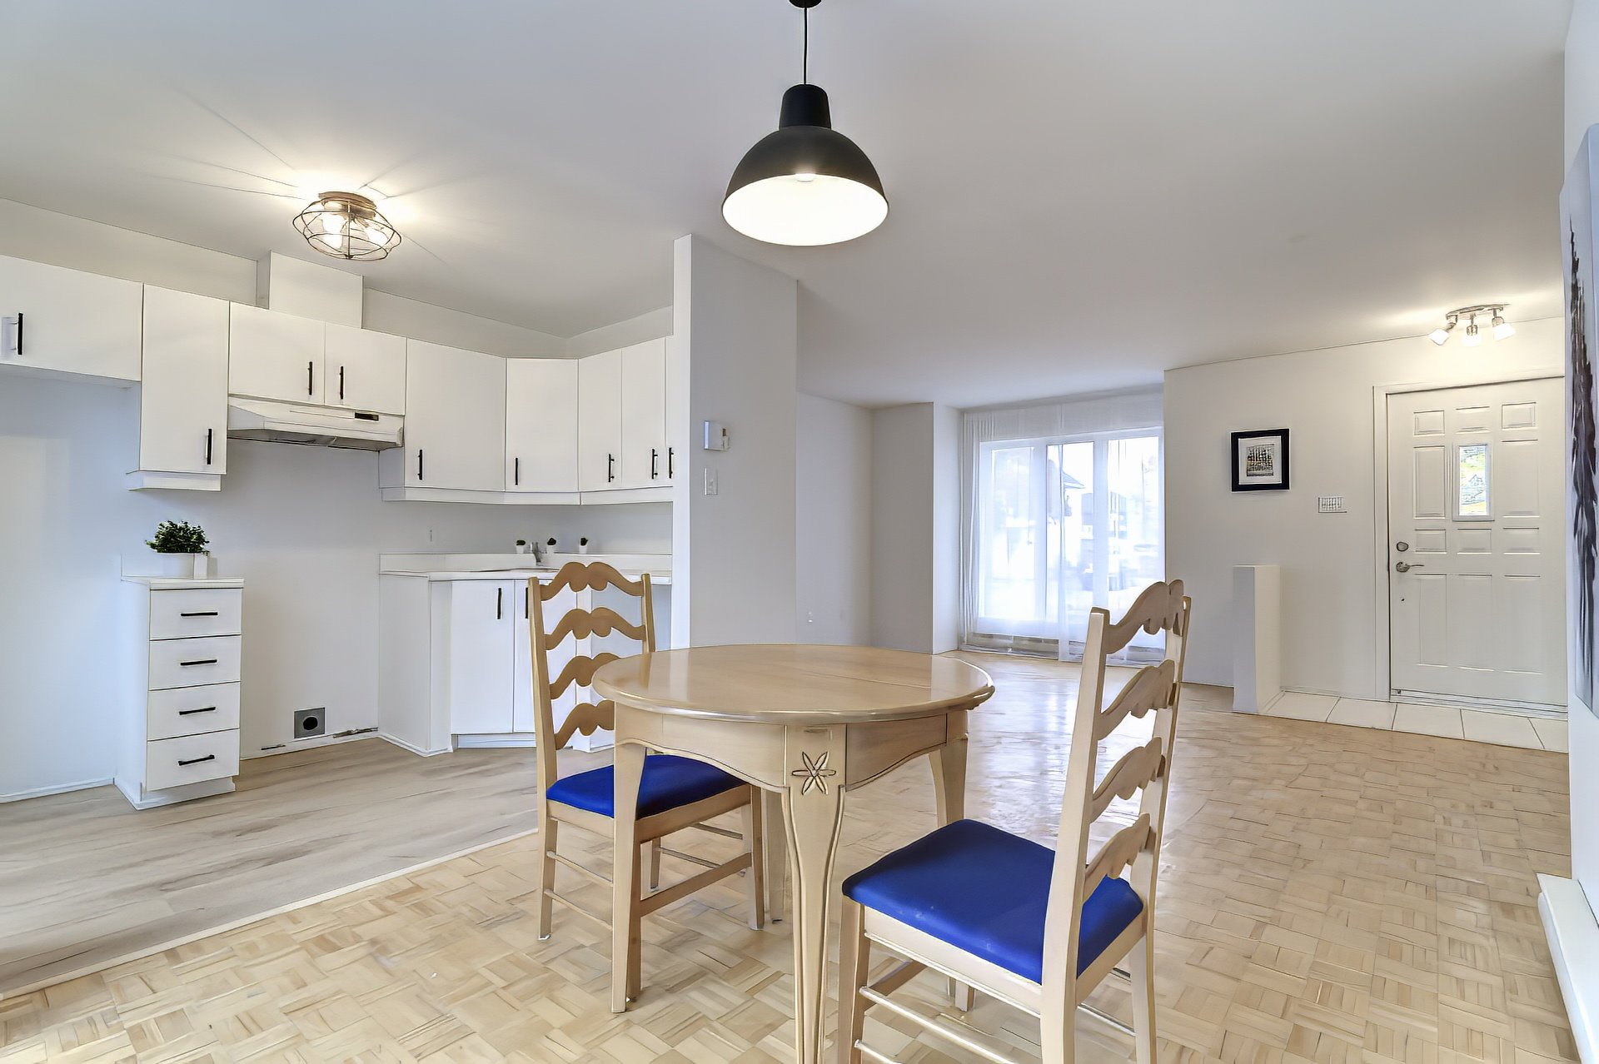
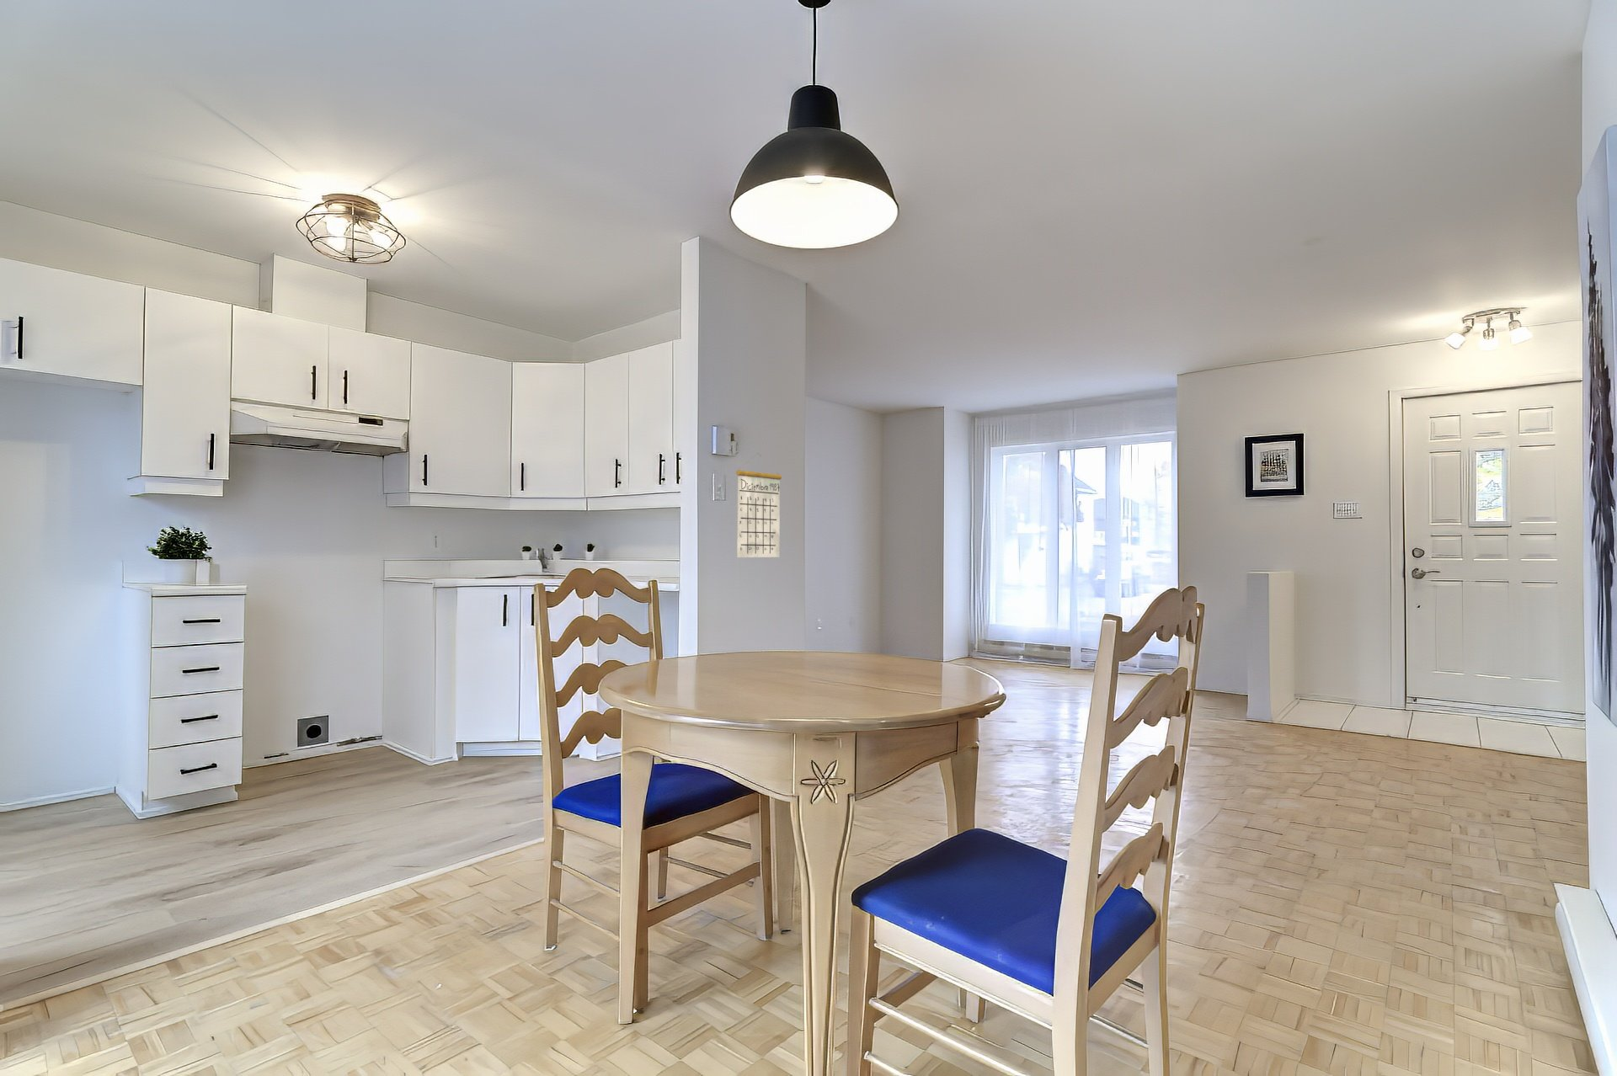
+ calendar [735,452,782,558]
